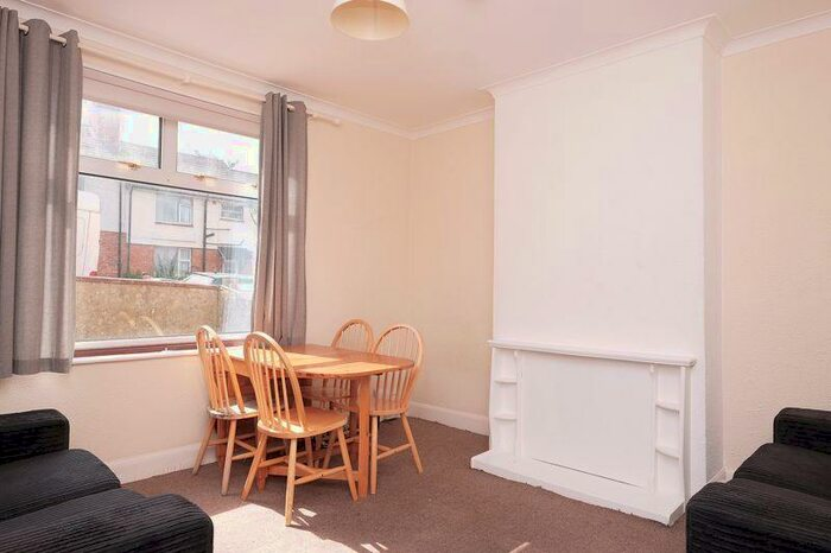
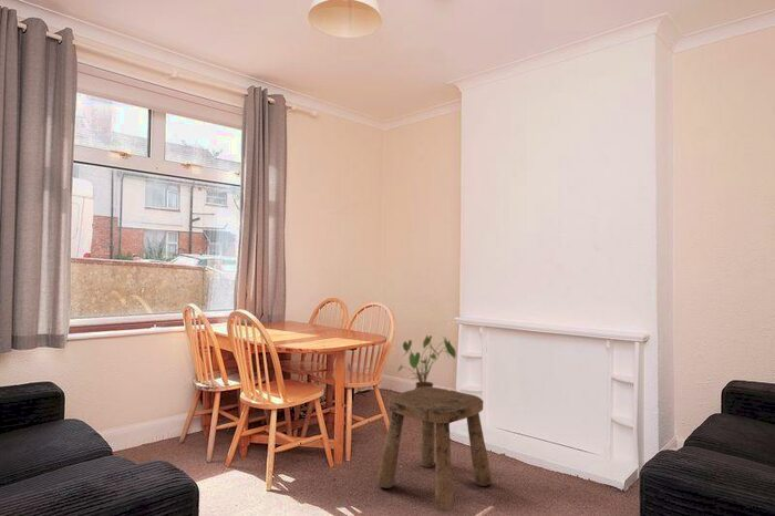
+ stool [375,386,493,512]
+ house plant [396,334,457,390]
